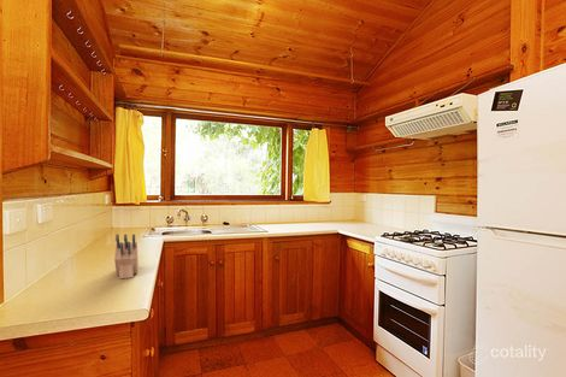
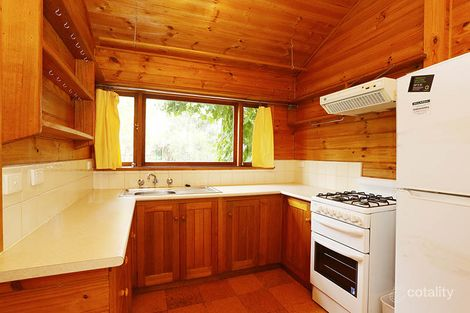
- knife block [113,232,140,279]
